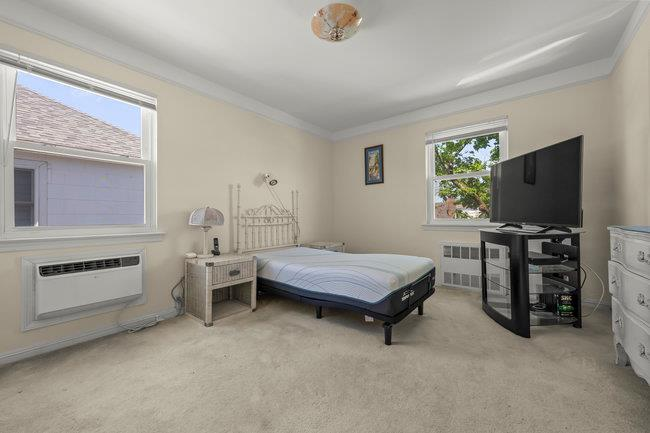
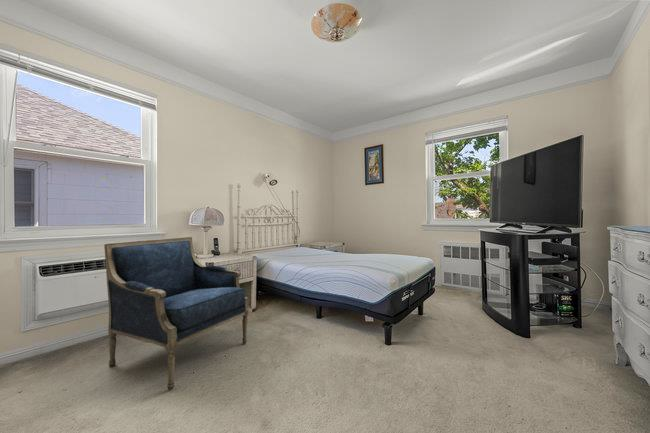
+ armchair [103,236,250,391]
